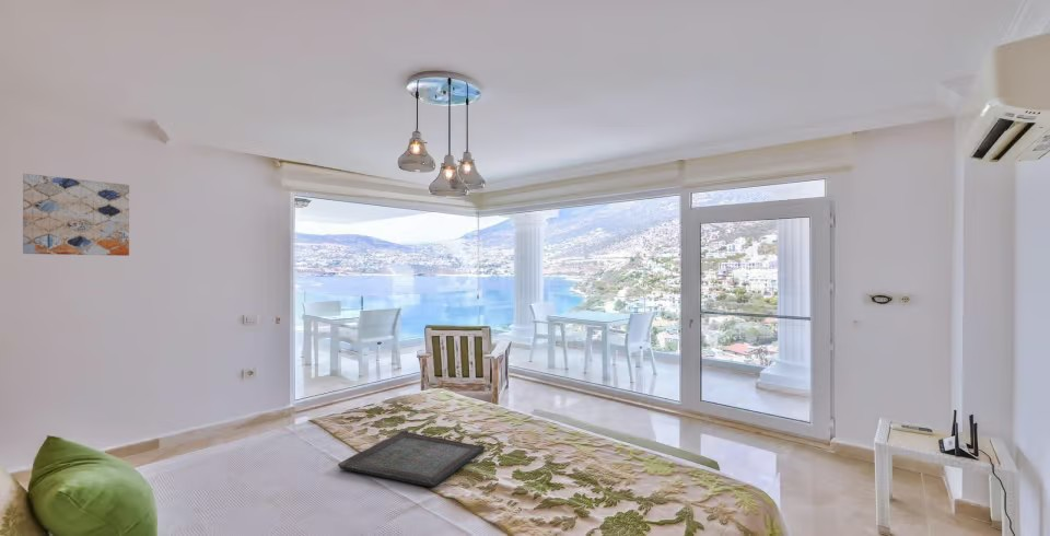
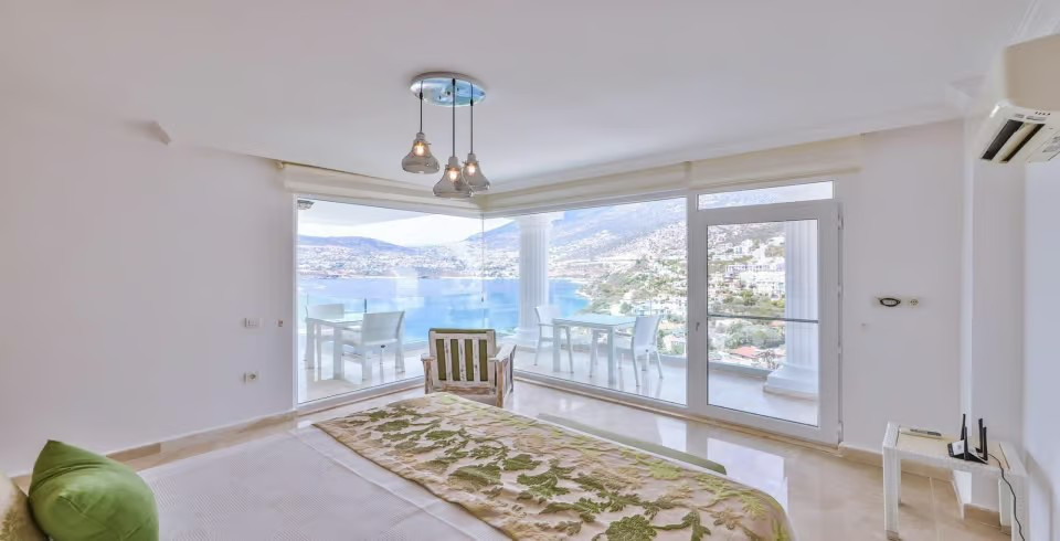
- wall art [22,173,130,257]
- serving tray [337,430,486,488]
